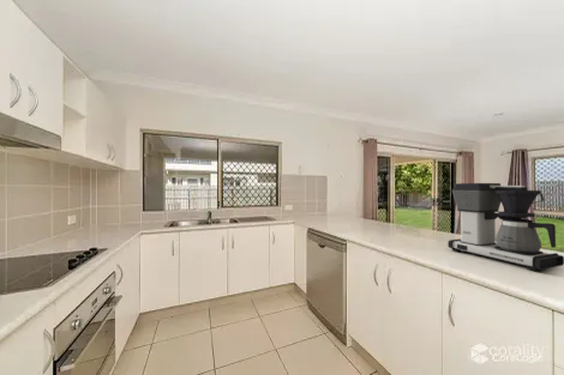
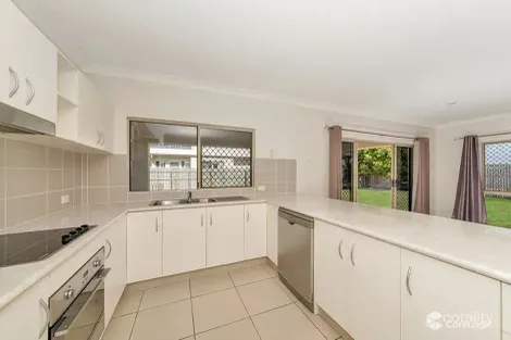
- coffee maker [446,182,564,272]
